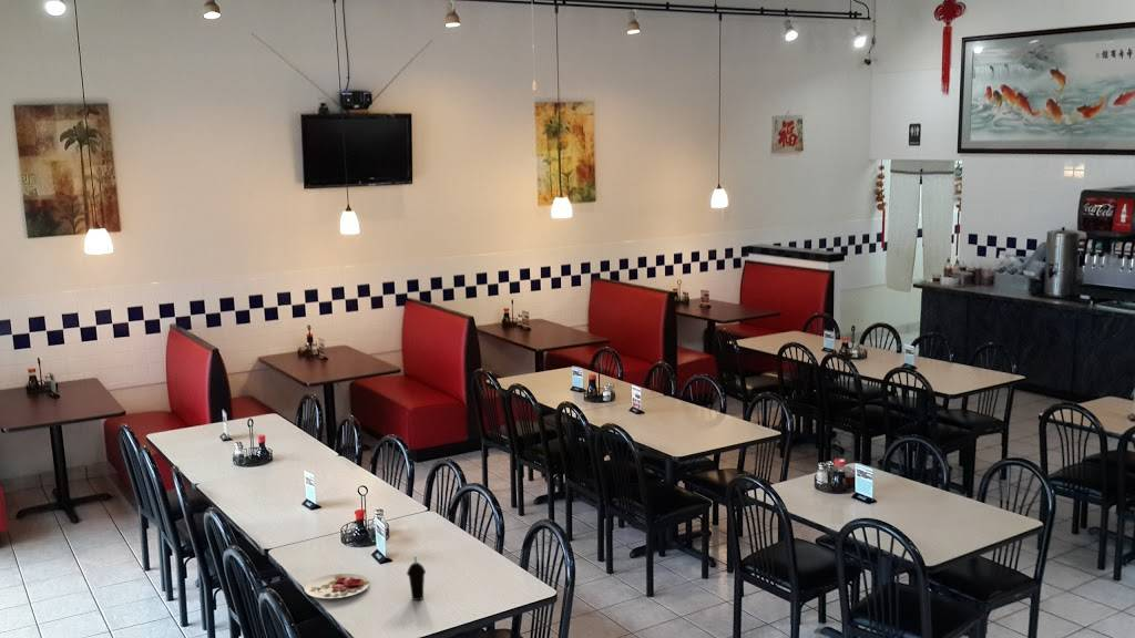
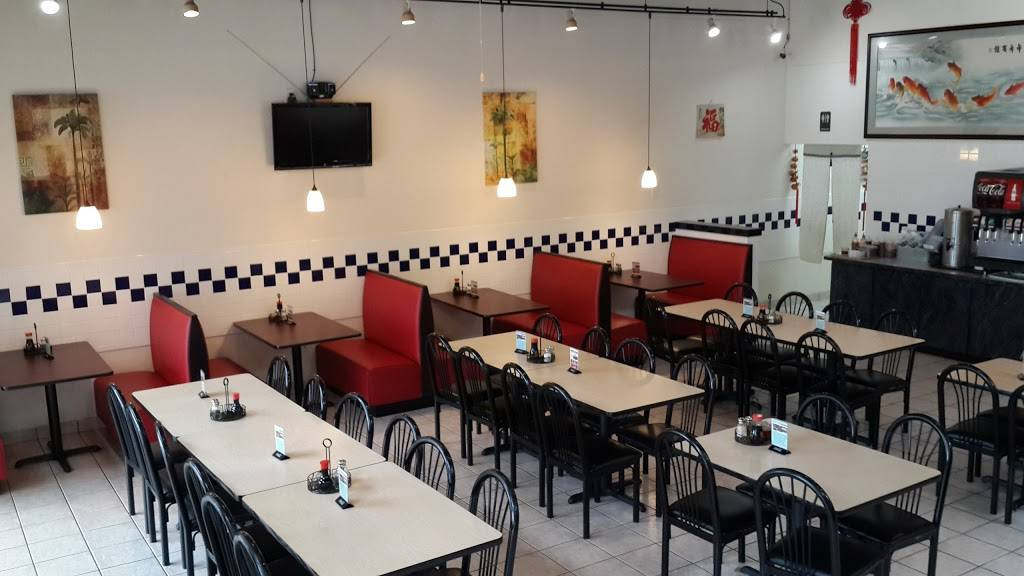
- plate [304,573,371,599]
- cup [406,554,427,601]
